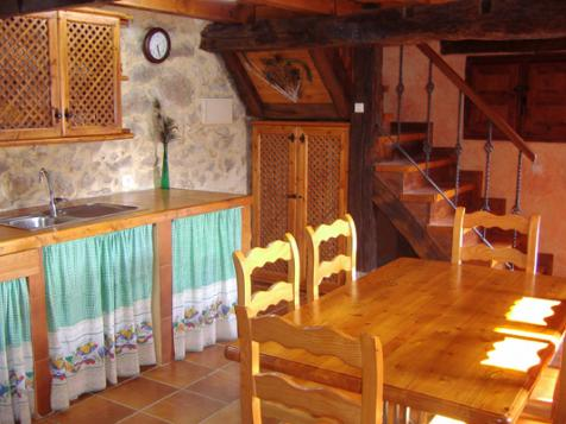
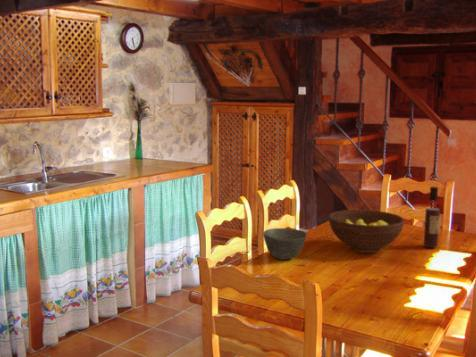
+ bowl [262,227,308,261]
+ fruit bowl [328,209,405,254]
+ wine bottle [423,186,442,249]
